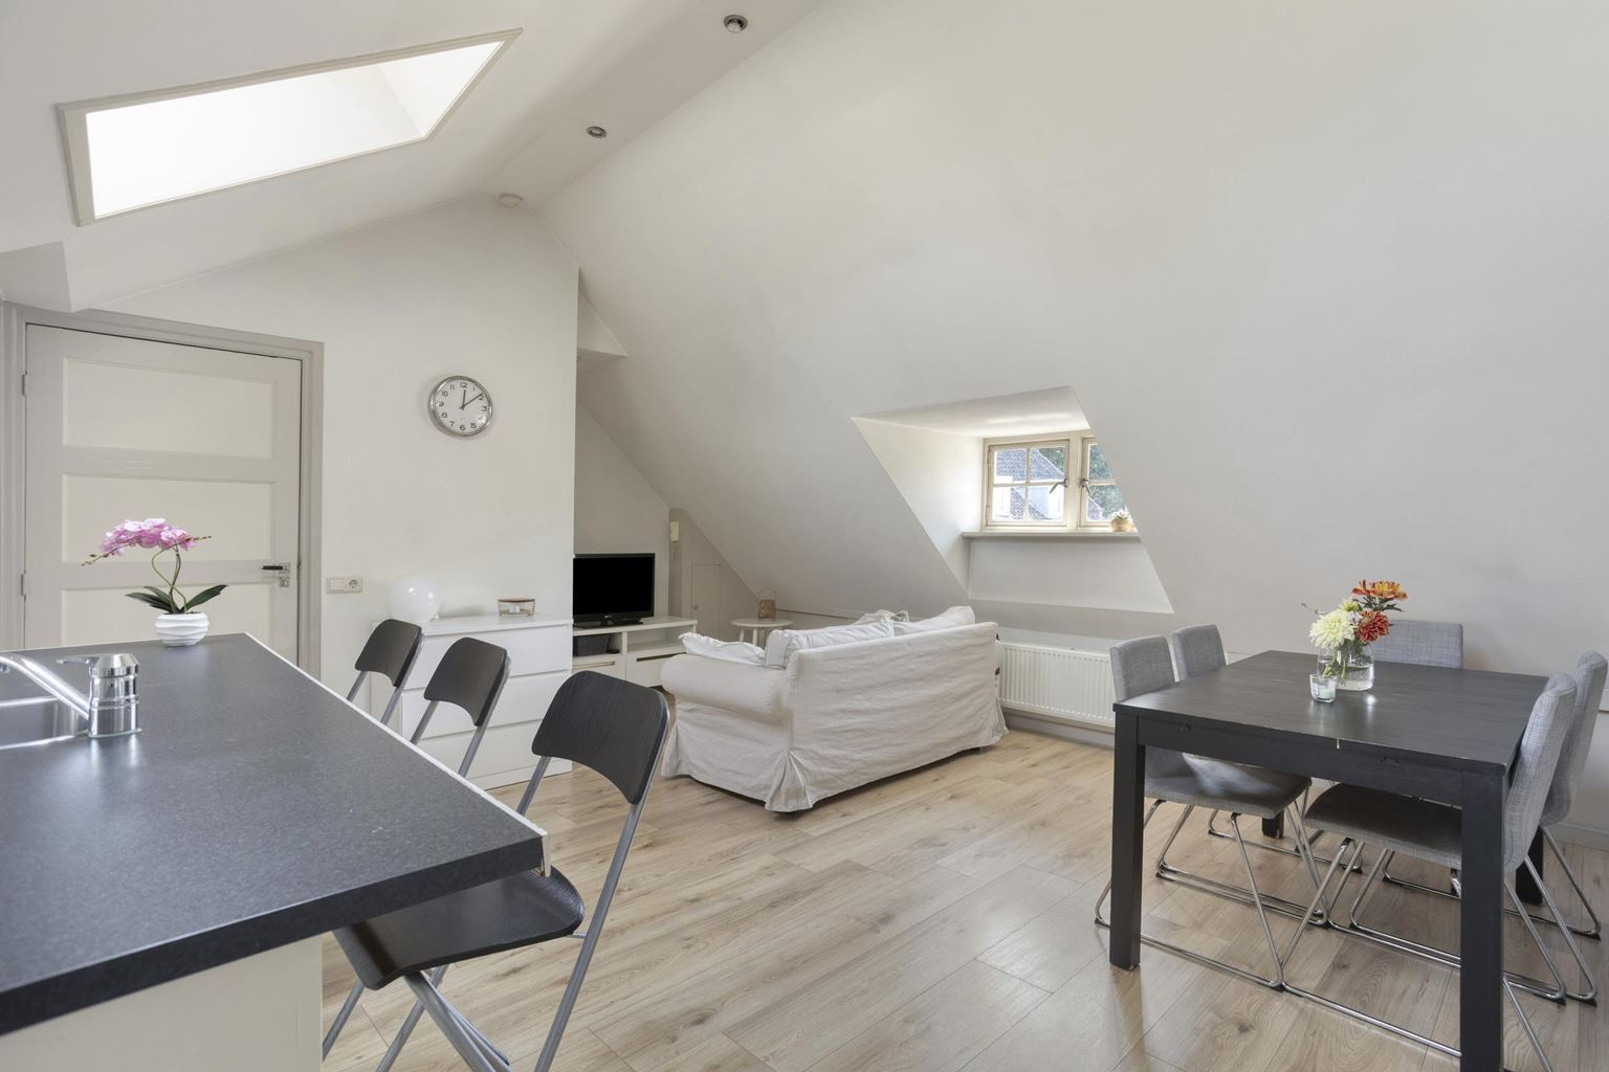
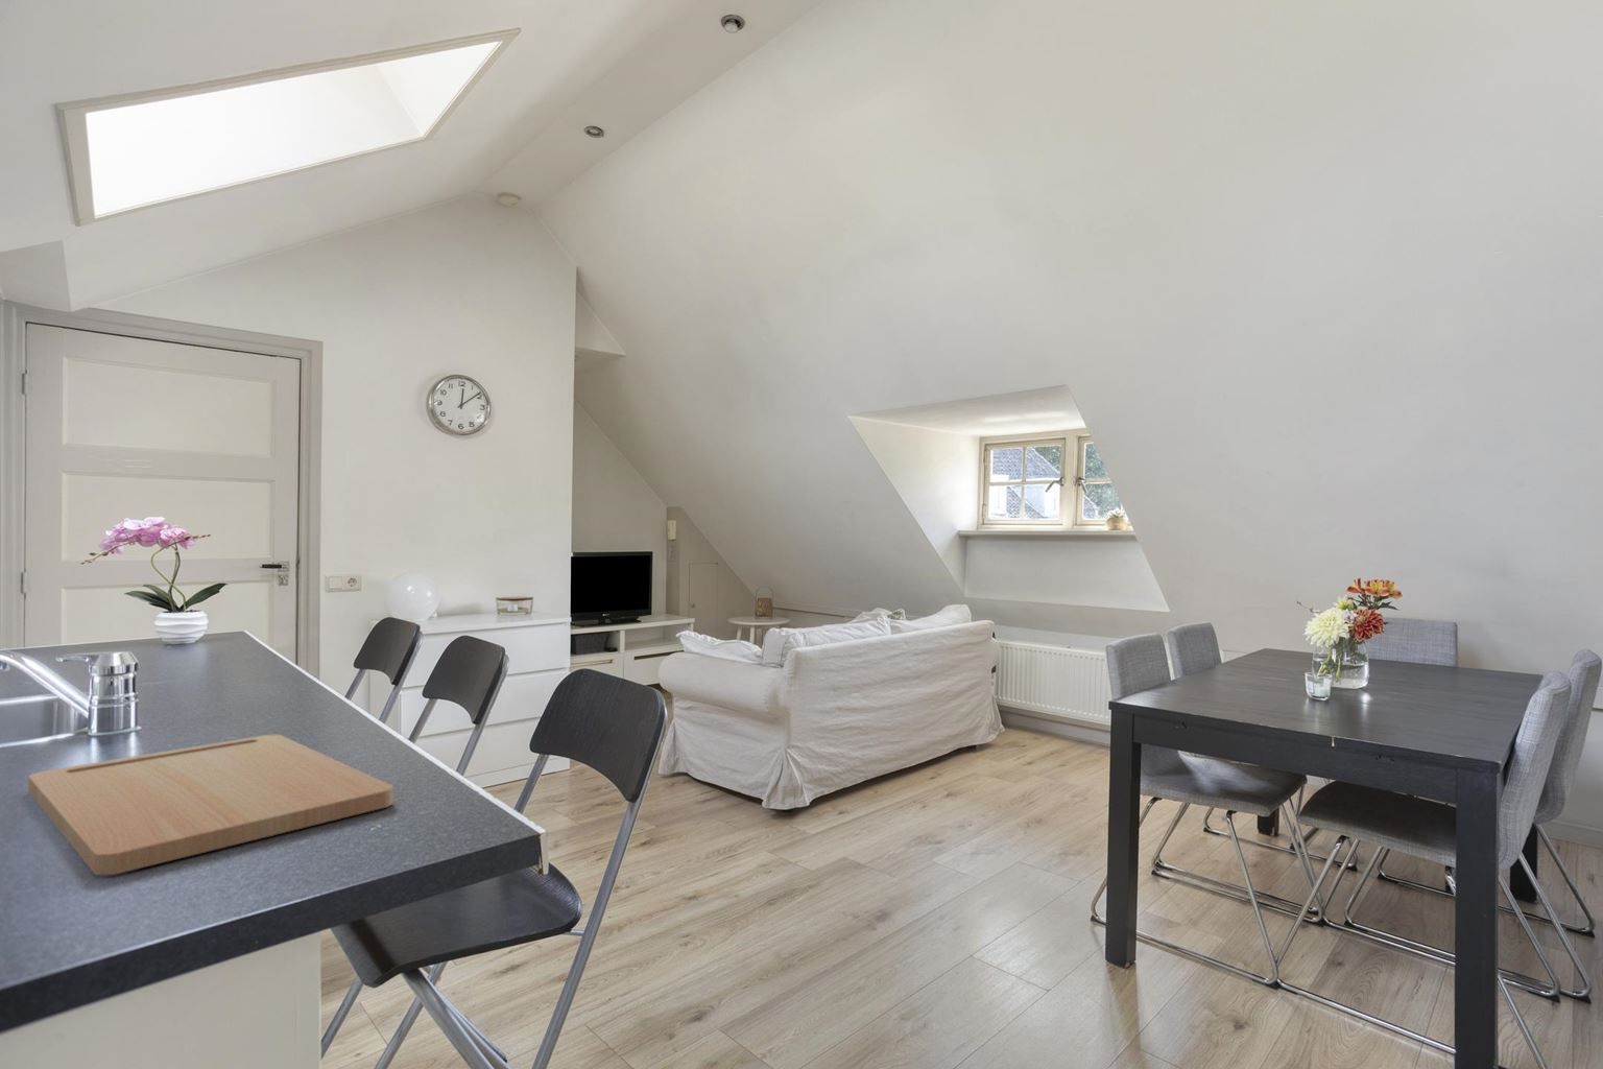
+ cutting board [27,734,395,876]
